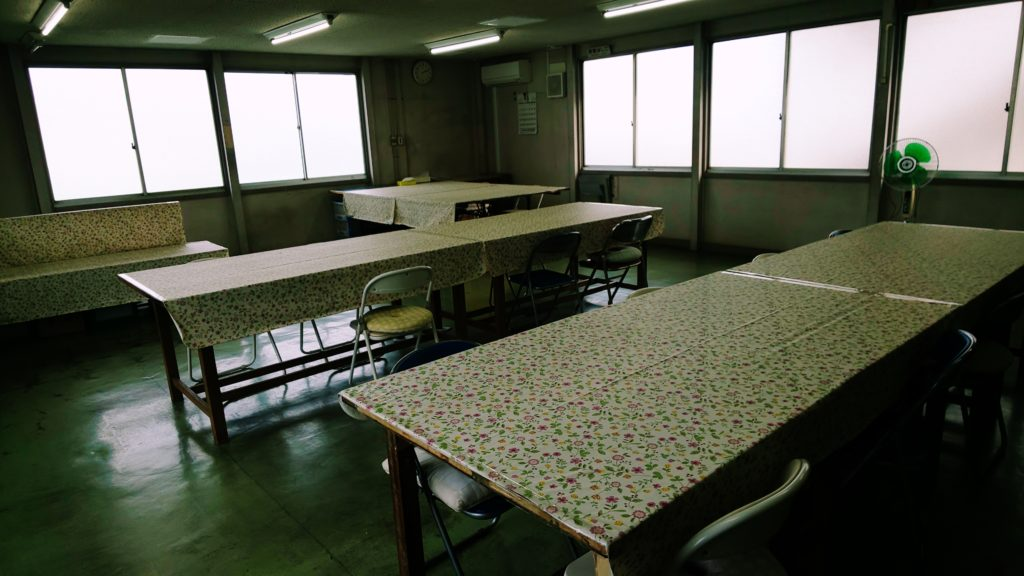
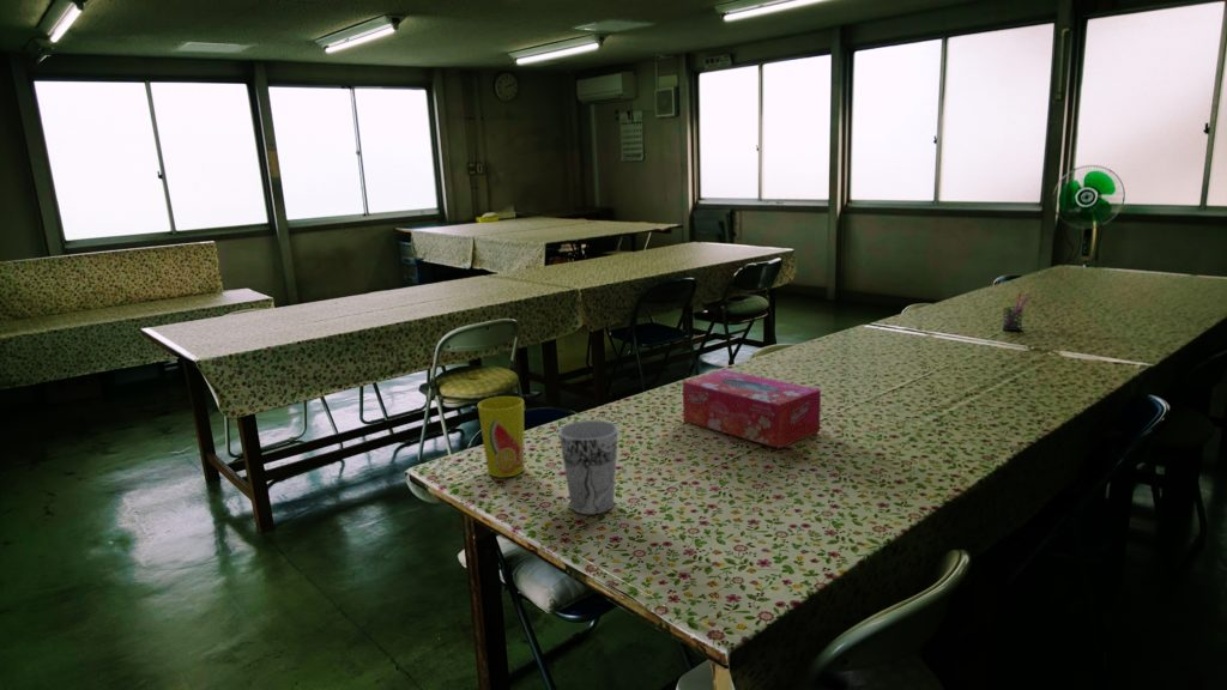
+ cup [557,419,619,515]
+ tissue box [682,369,822,449]
+ cup [477,395,526,478]
+ pen holder [1001,291,1030,332]
